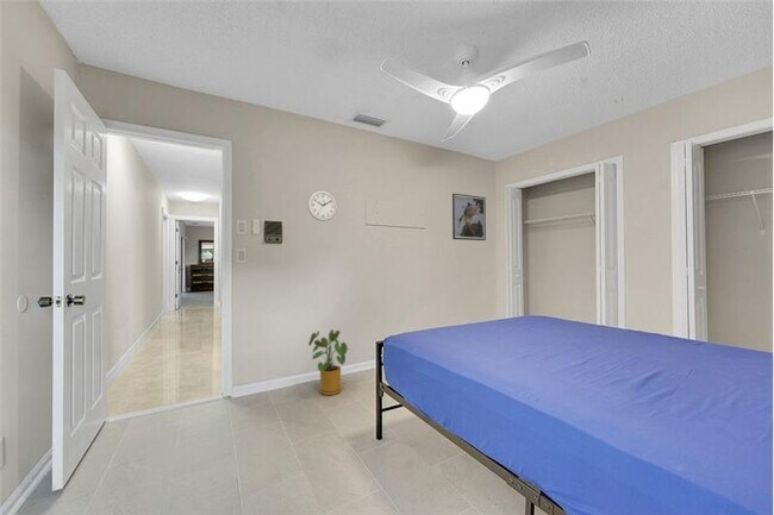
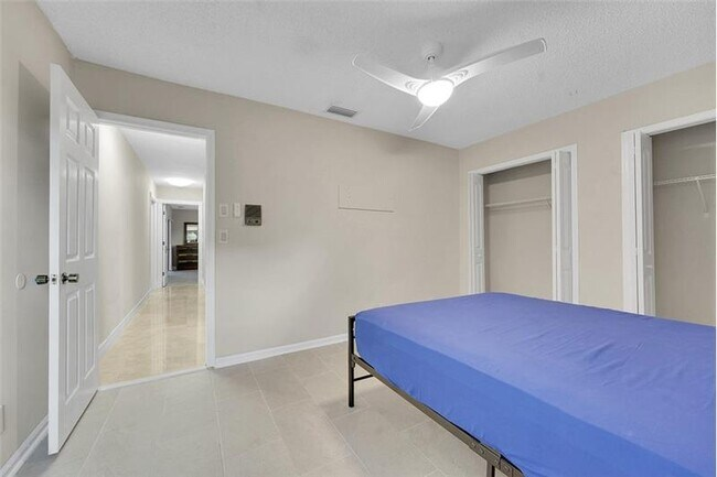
- house plant [307,328,351,396]
- wall clock [306,189,338,222]
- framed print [451,193,487,241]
